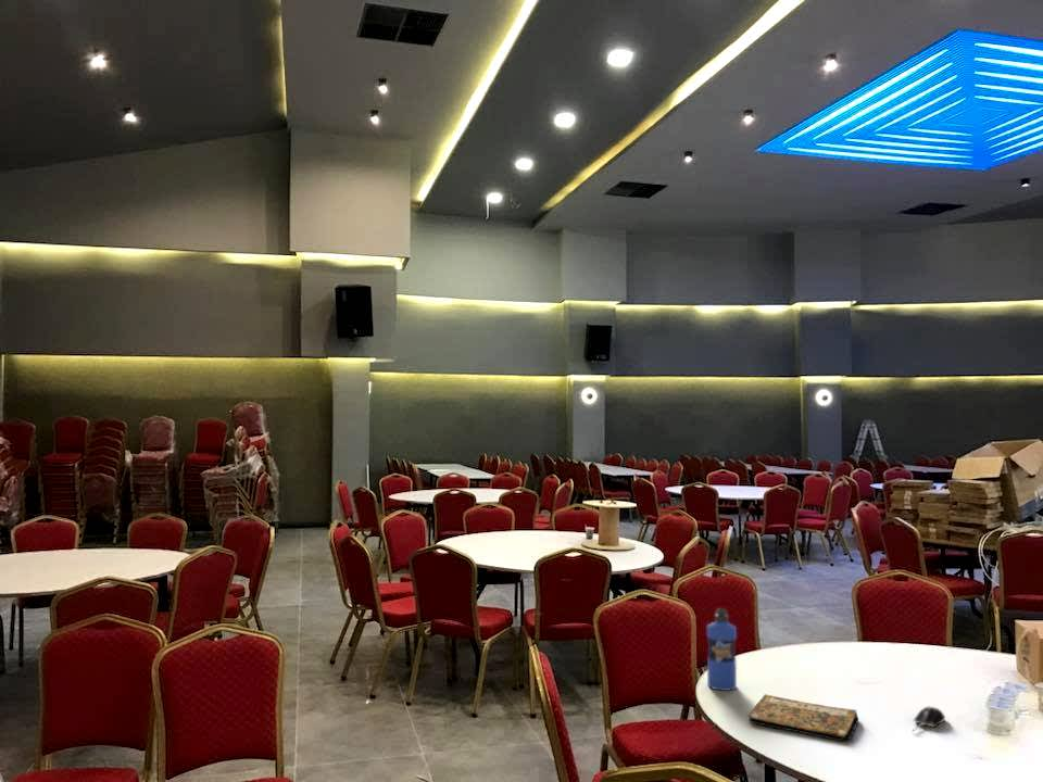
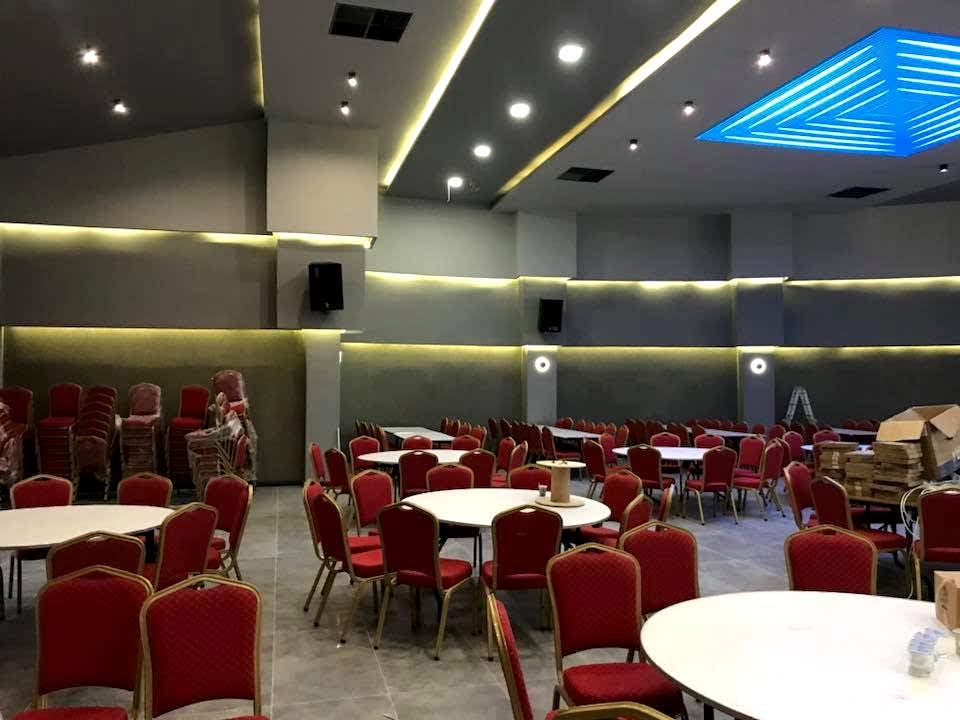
- water bottle [706,607,738,692]
- book [747,693,859,742]
- computer mouse [910,706,946,732]
